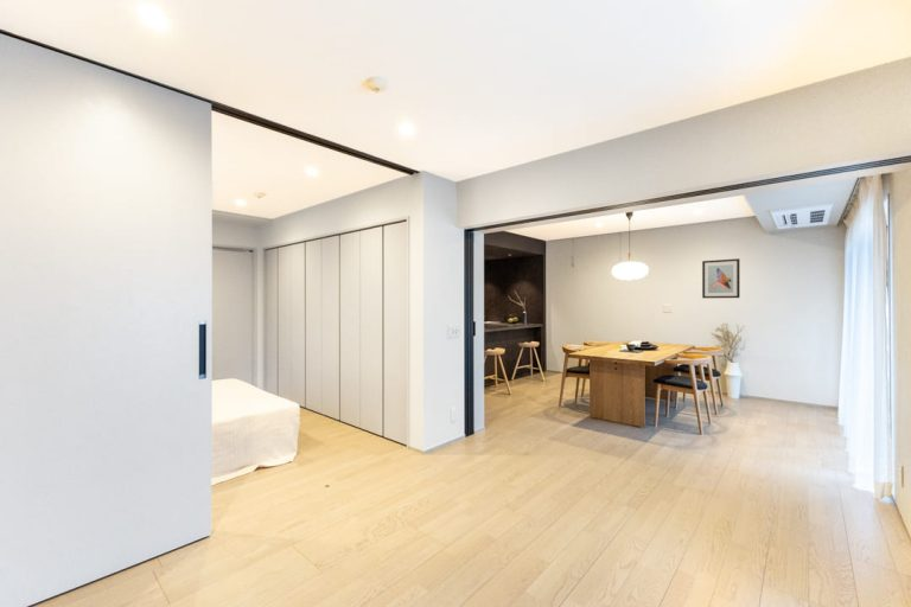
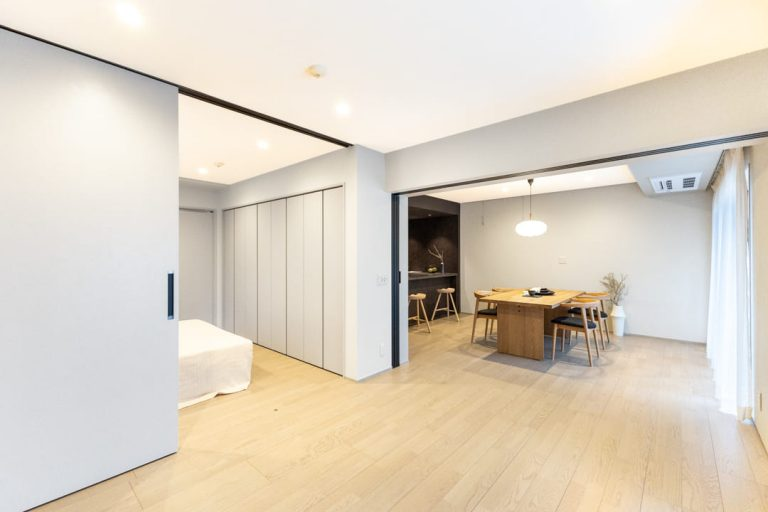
- wall art [701,257,741,300]
